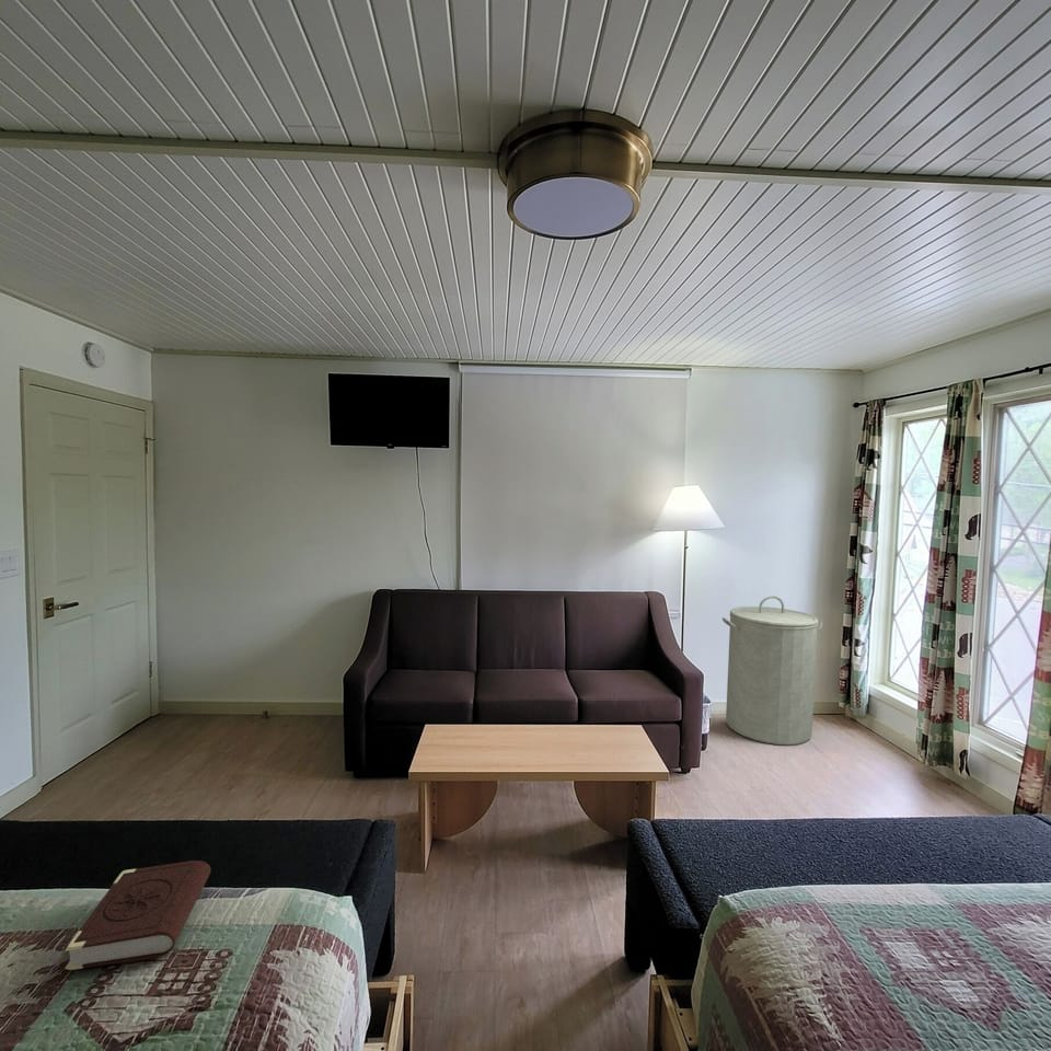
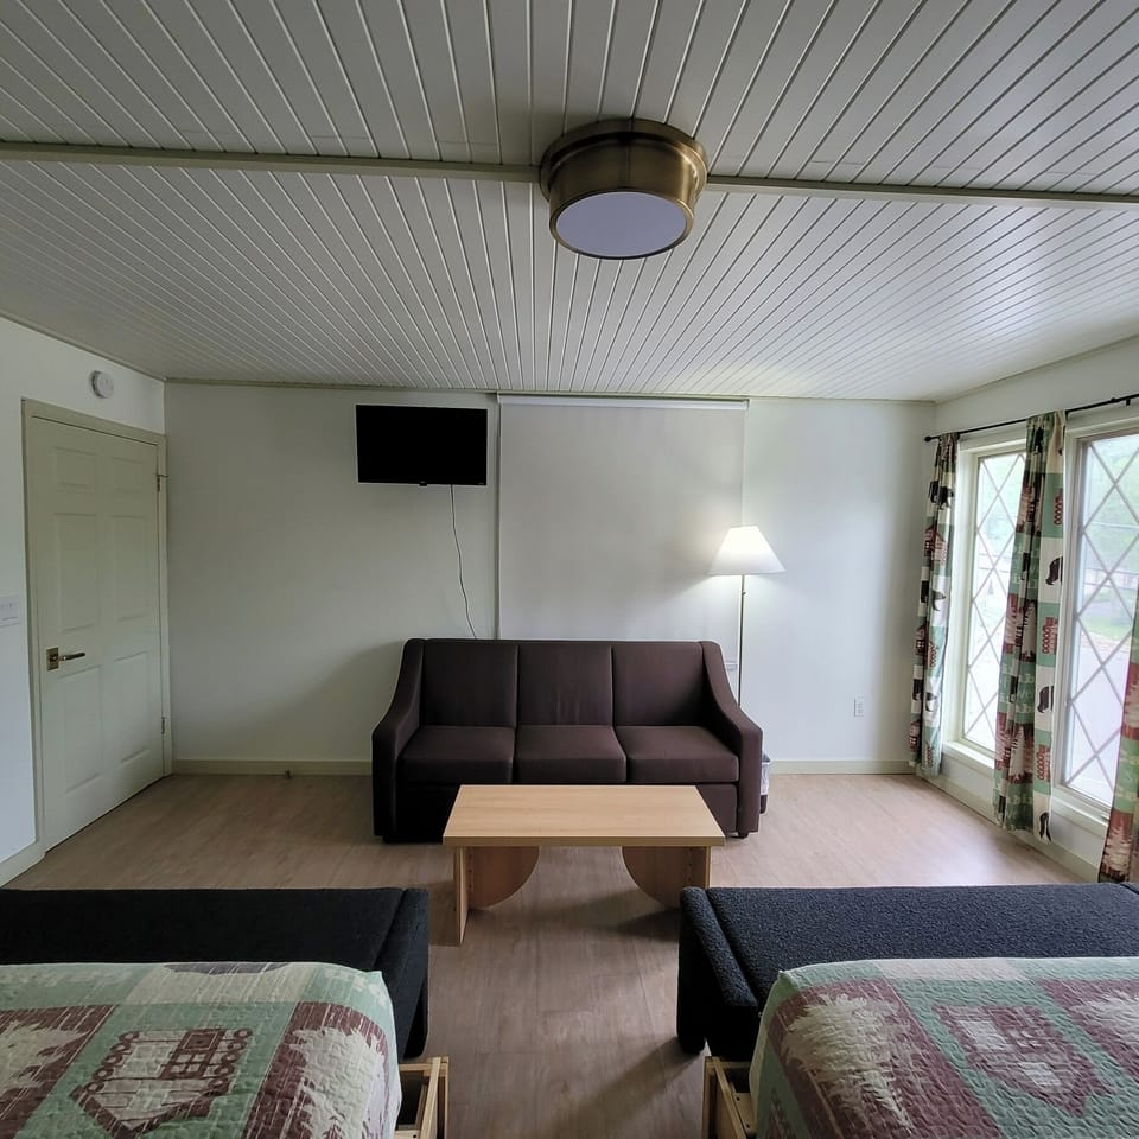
- book [63,859,212,971]
- laundry hamper [721,594,823,747]
